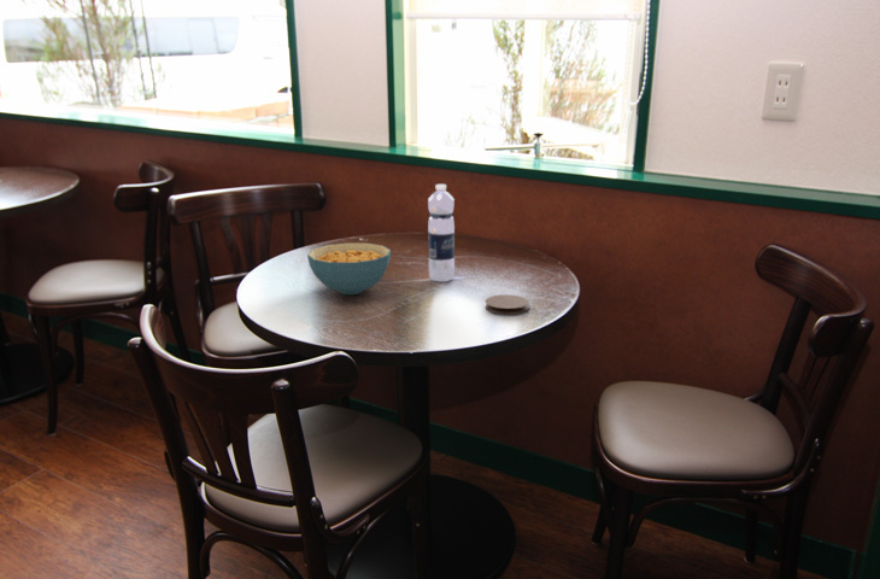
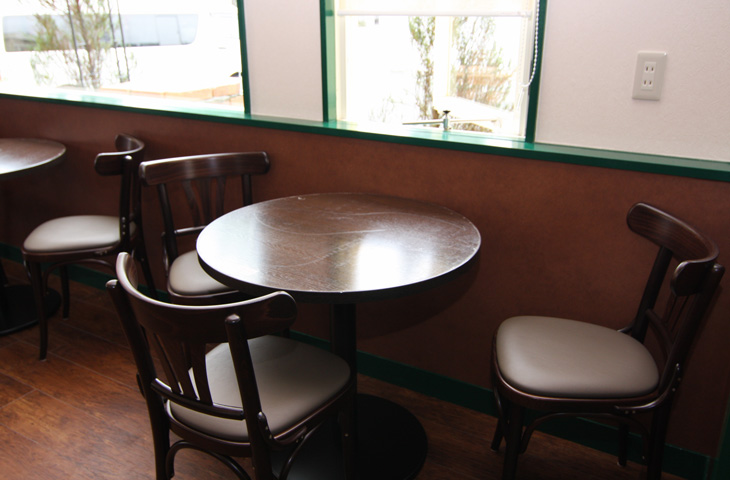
- cereal bowl [306,242,392,296]
- coaster [485,293,530,315]
- water bottle [427,183,456,282]
